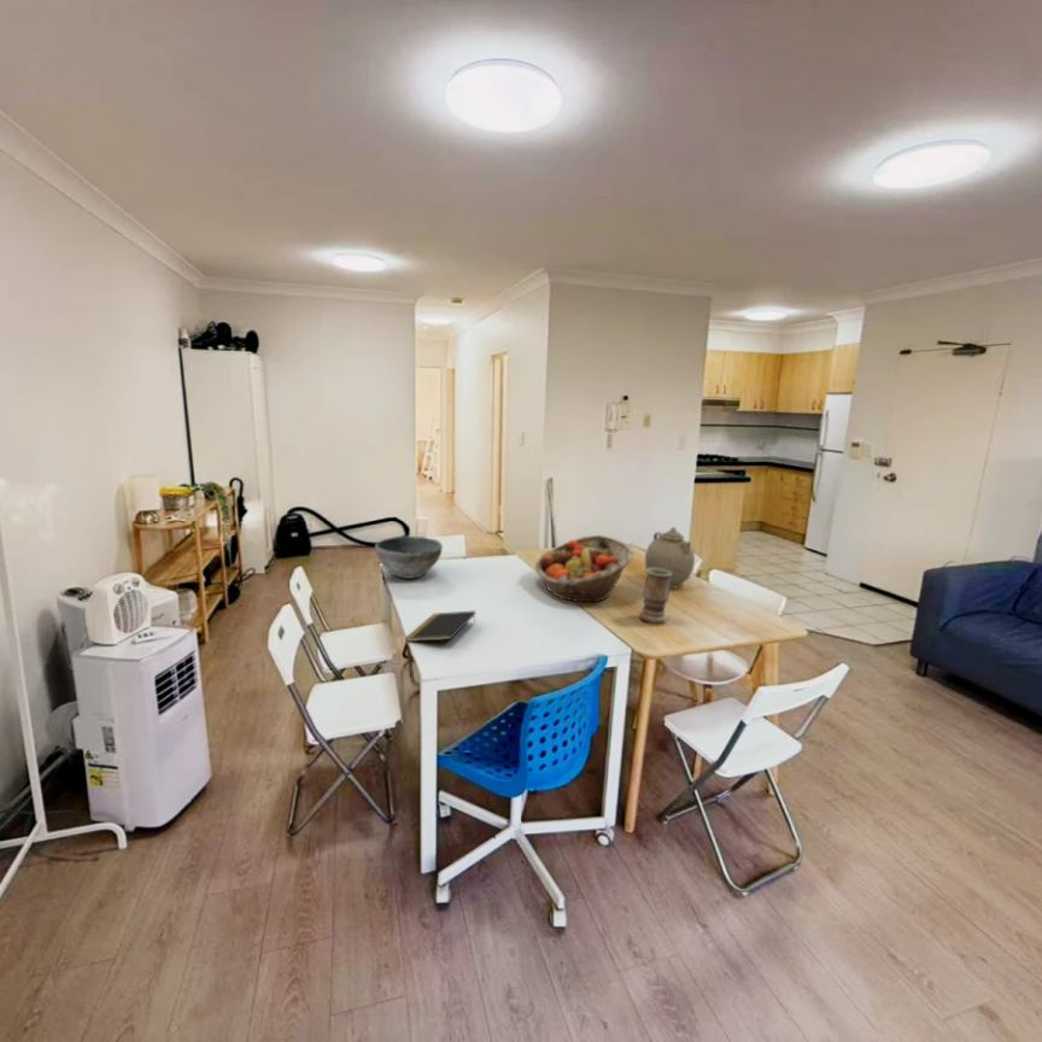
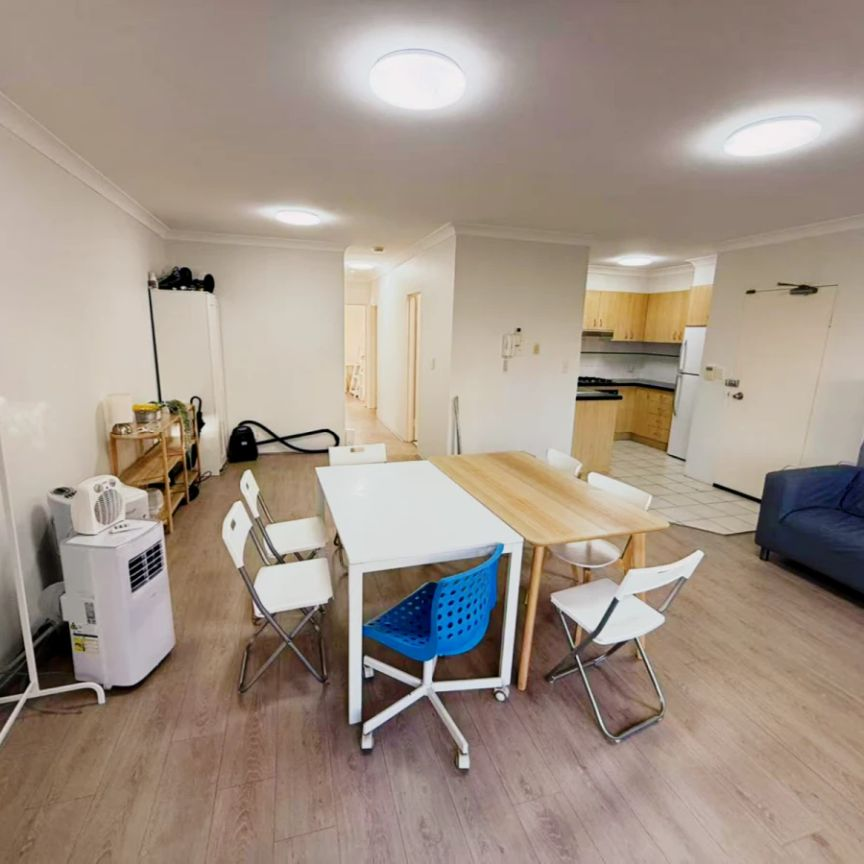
- bowl [374,534,444,580]
- fruit basket [534,534,636,604]
- notepad [404,610,476,643]
- vase [638,568,672,625]
- teapot [644,526,696,590]
